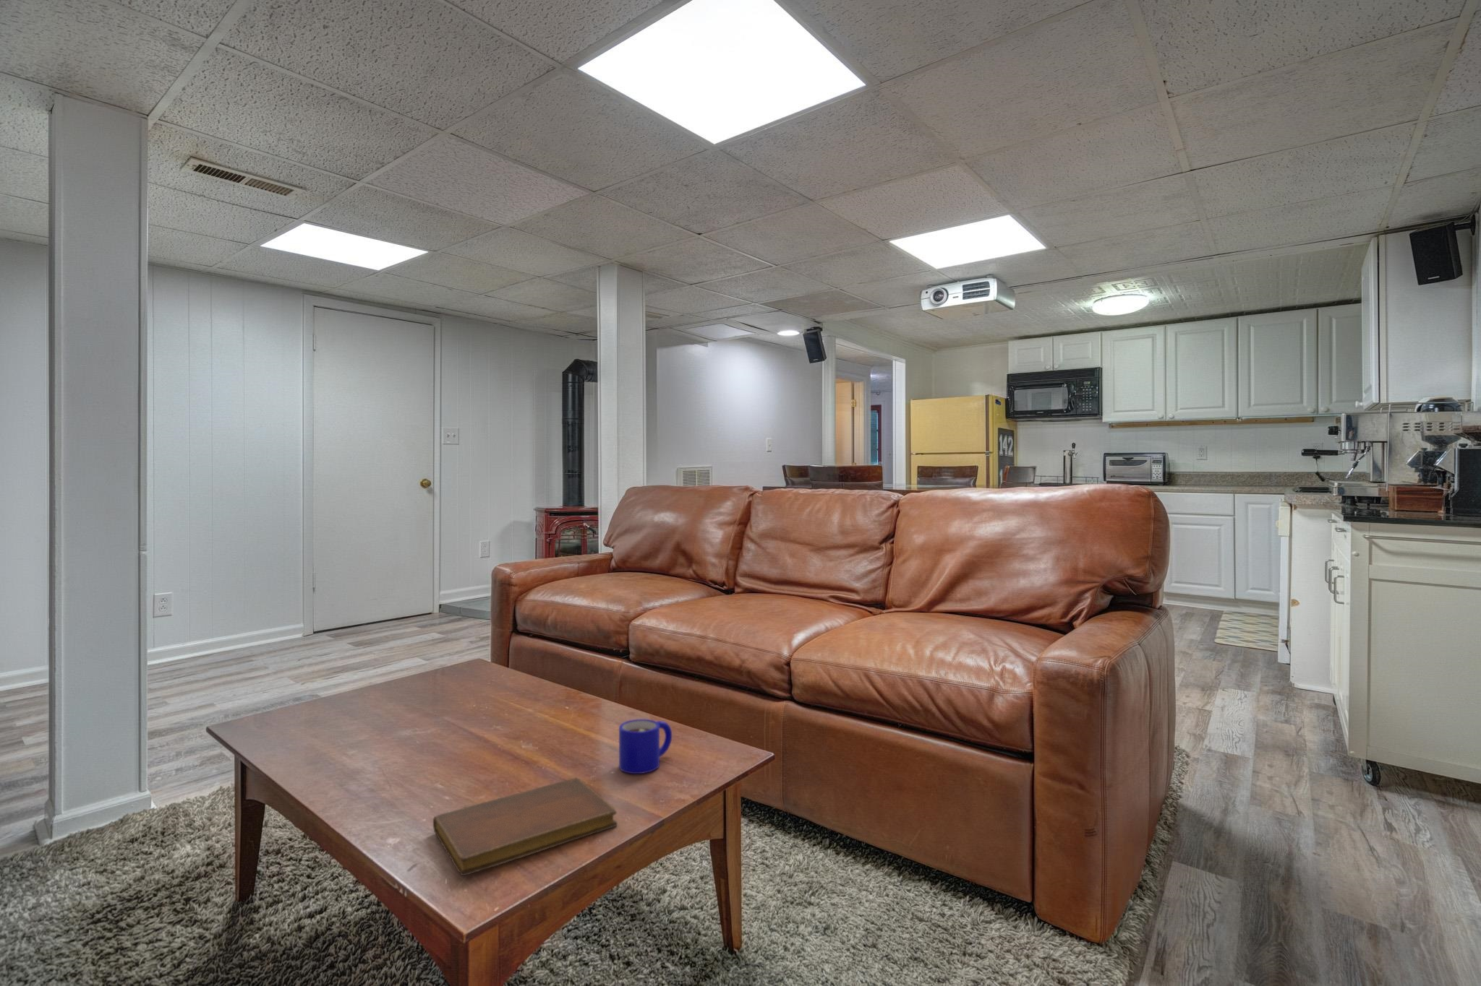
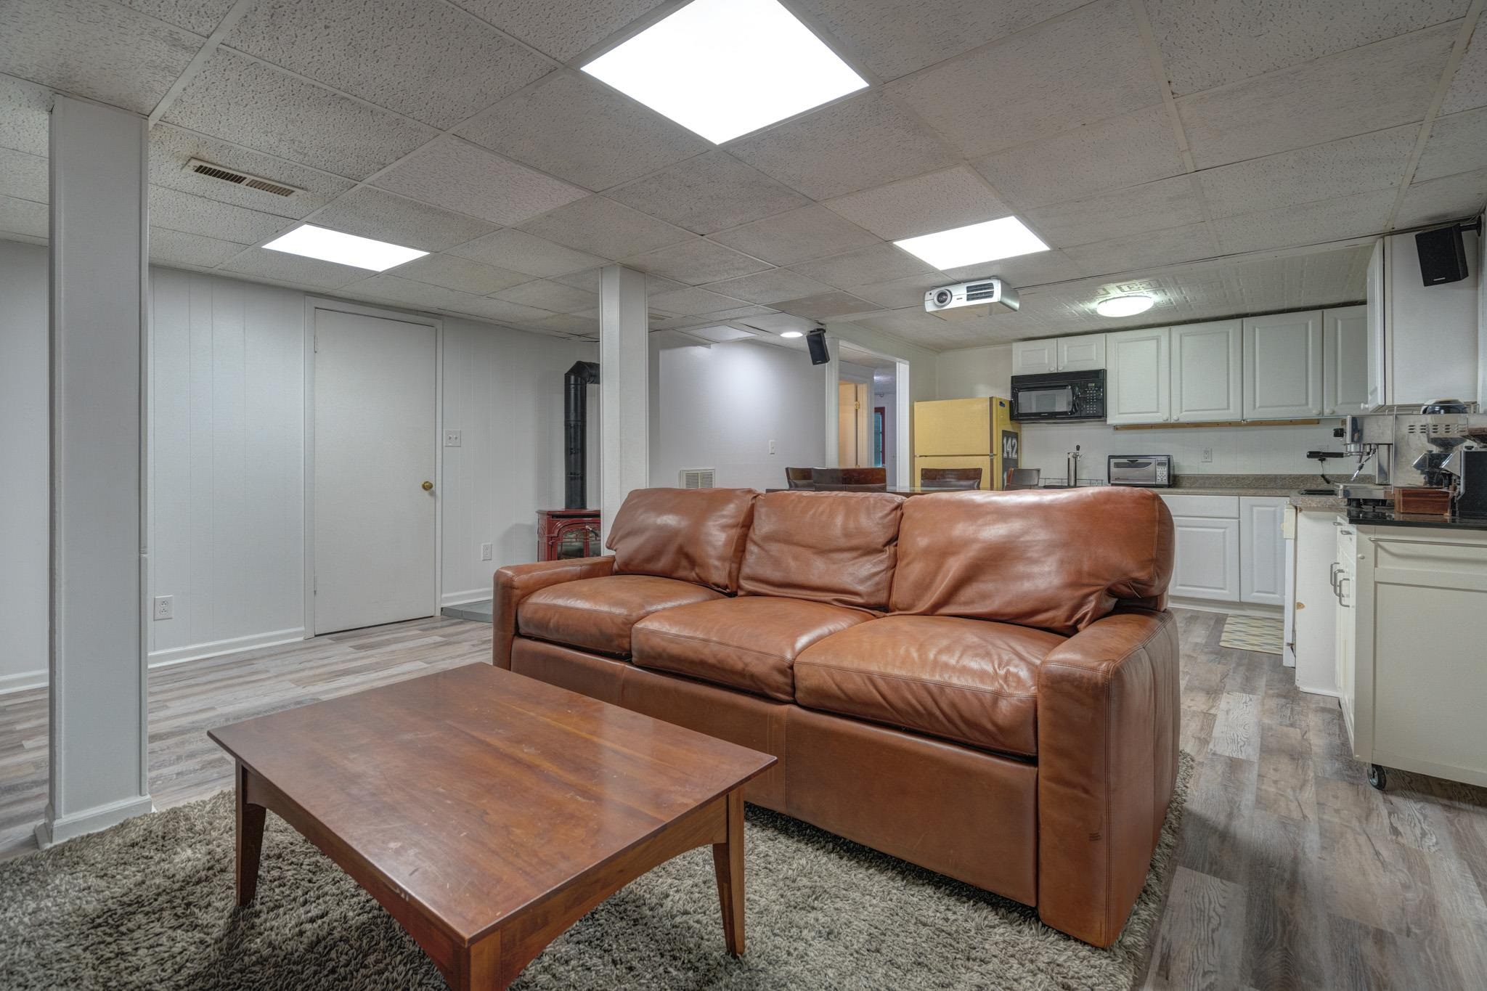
- notebook [433,777,619,876]
- mug [619,719,673,775]
